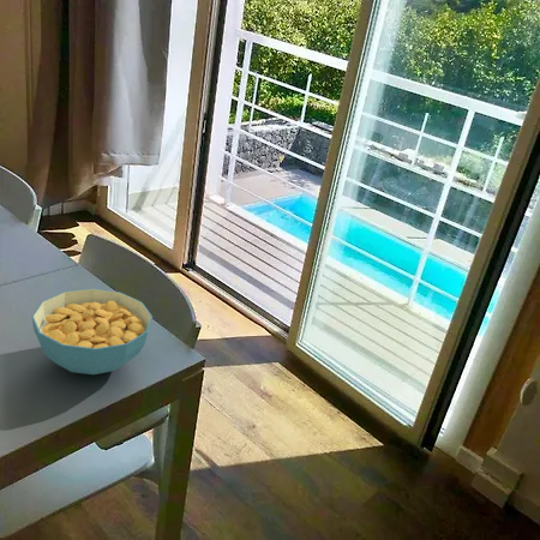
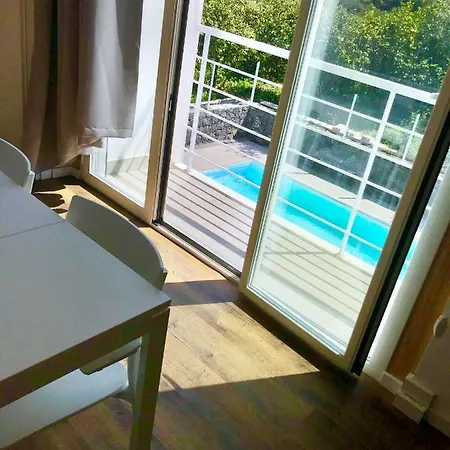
- cereal bowl [31,288,154,376]
